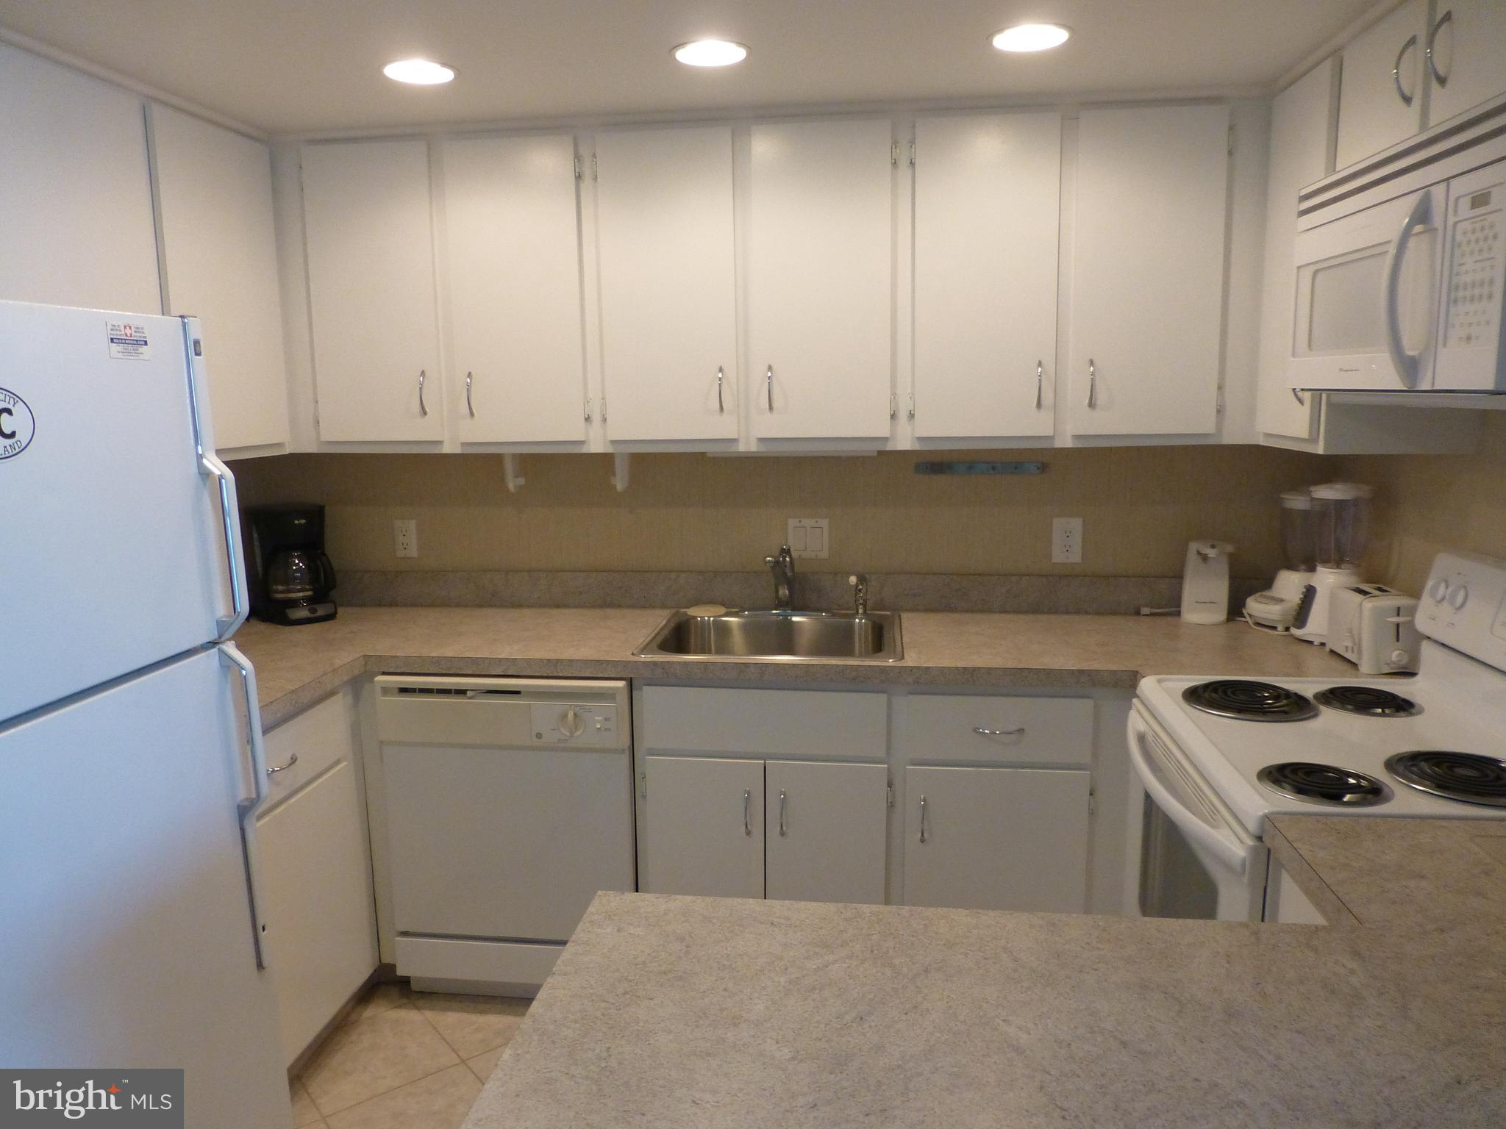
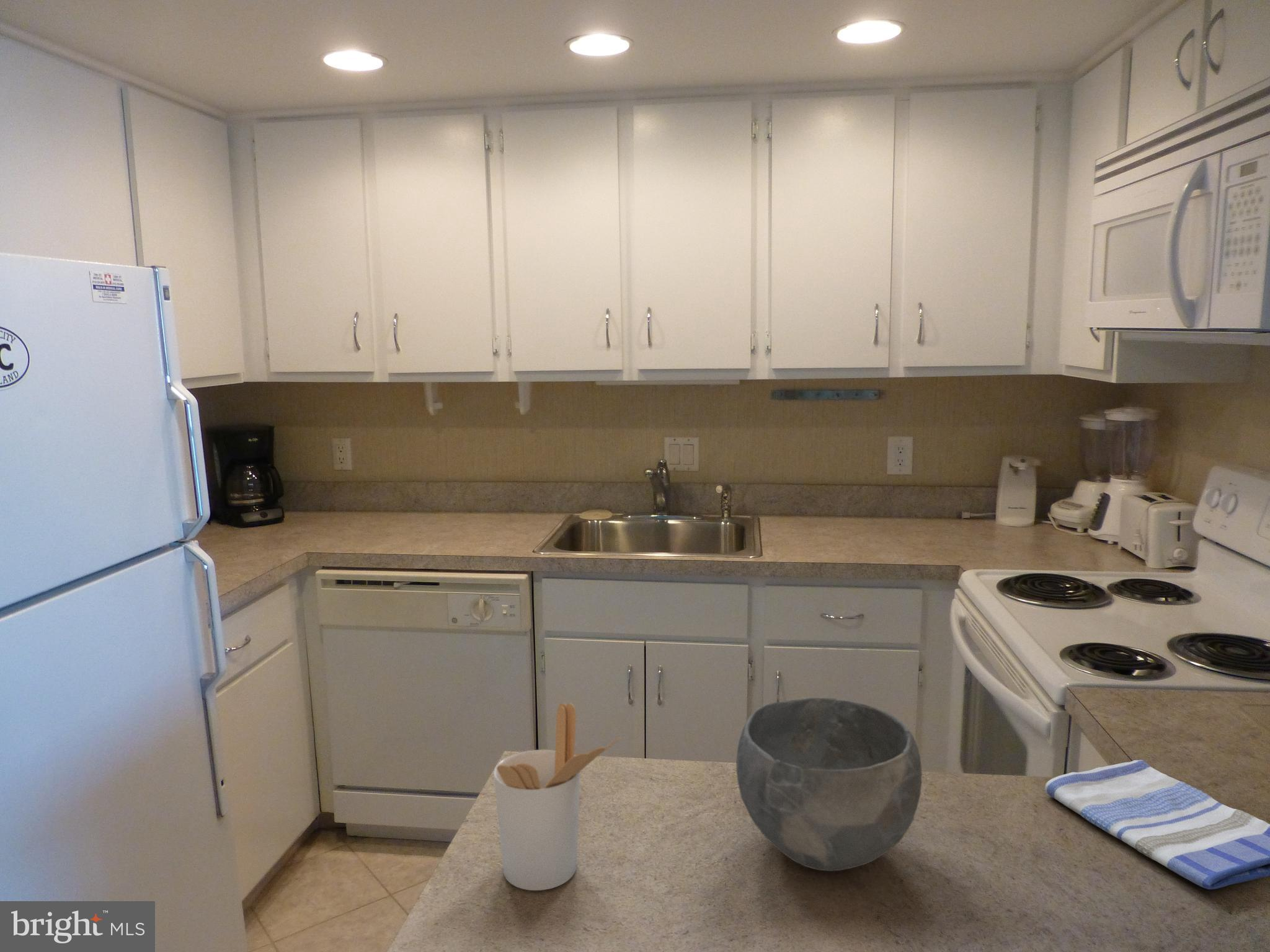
+ dish towel [1044,759,1270,890]
+ bowl [735,697,923,872]
+ utensil holder [493,702,623,891]
